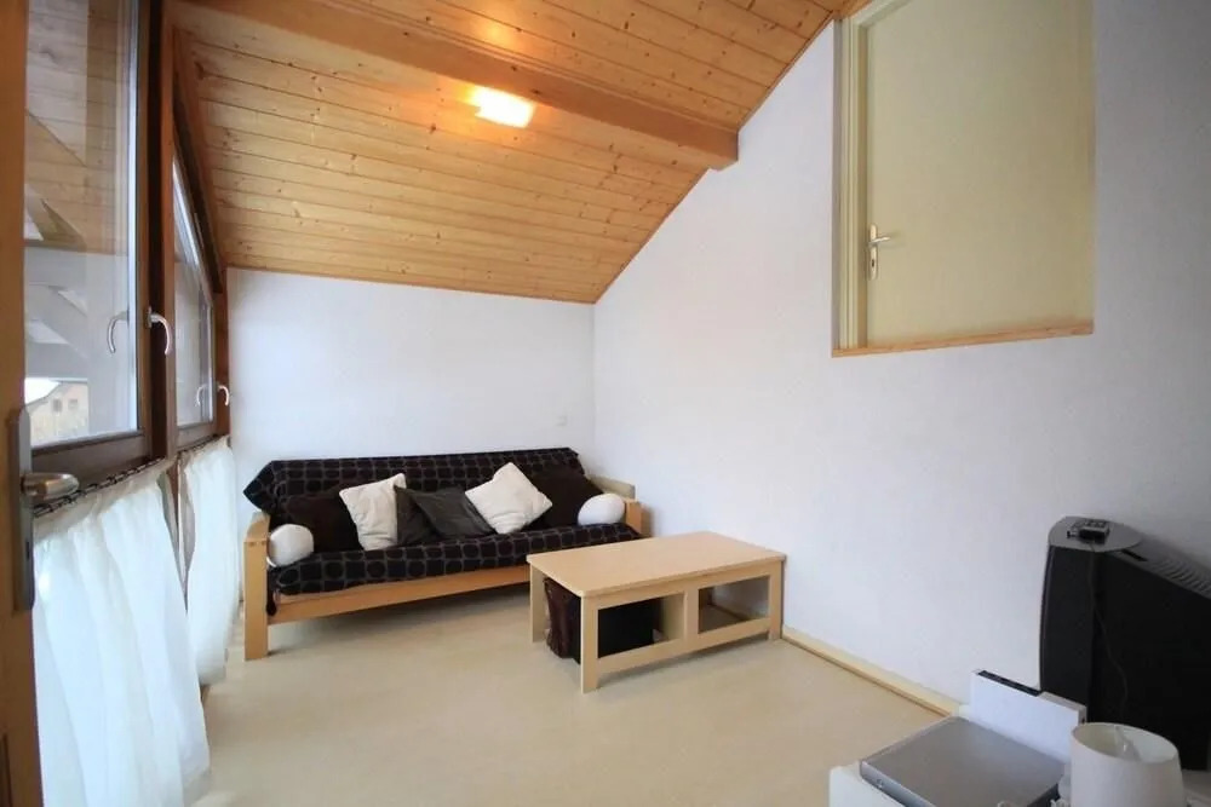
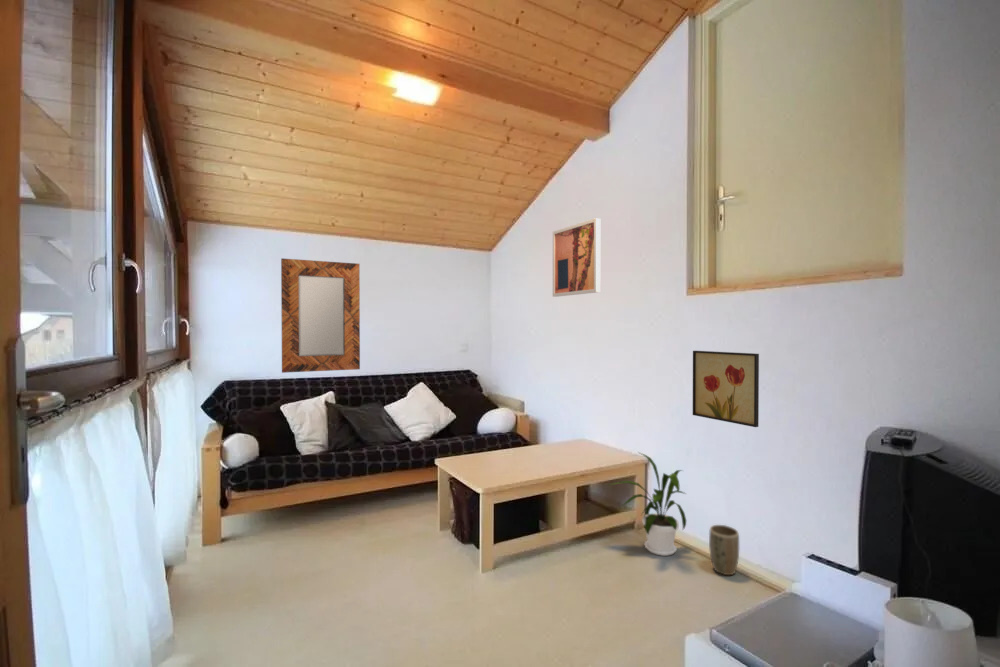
+ plant pot [708,524,740,576]
+ home mirror [280,257,361,374]
+ house plant [607,451,687,557]
+ wall art [552,217,601,298]
+ wall art [692,350,760,428]
